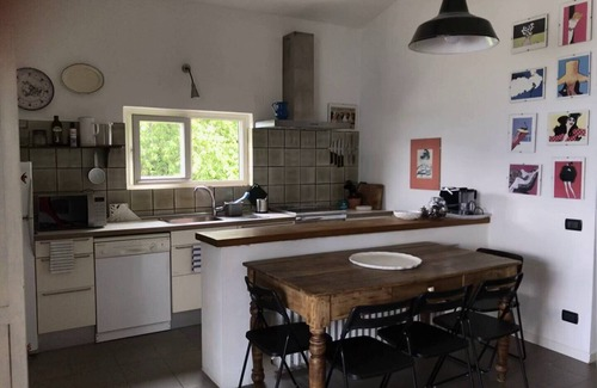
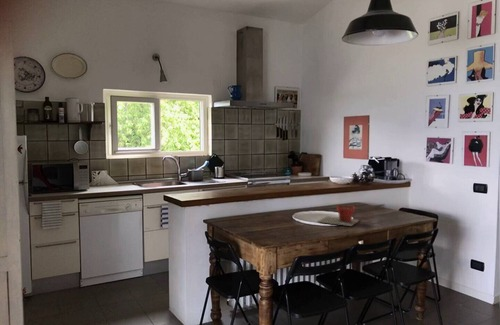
+ plant pot [315,204,360,227]
